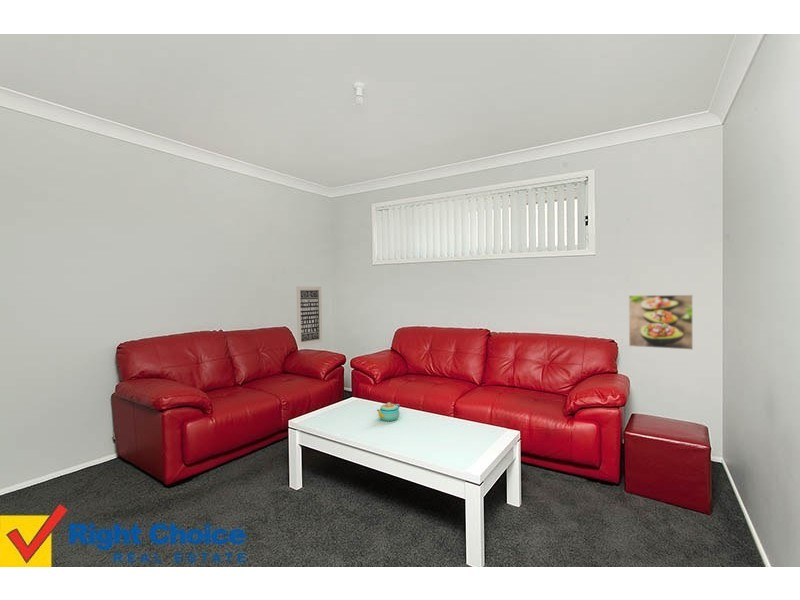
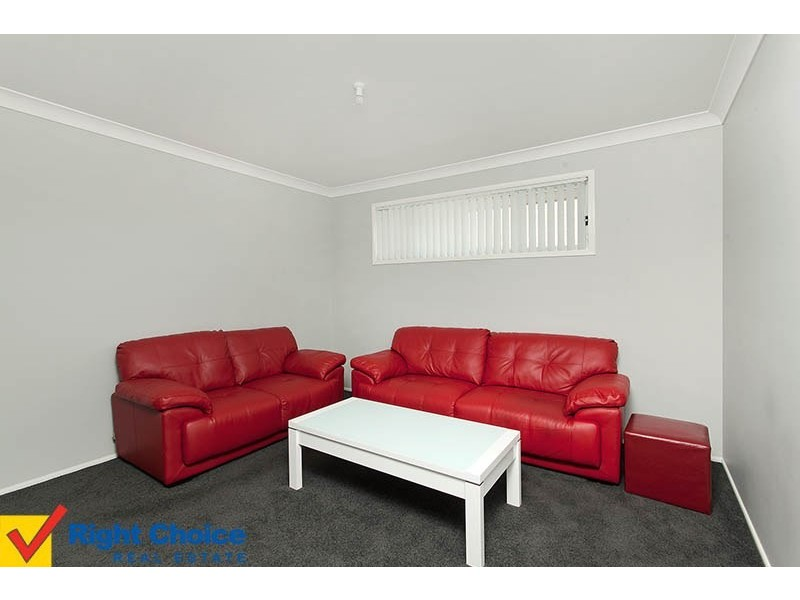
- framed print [628,294,694,351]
- teapot [376,401,401,422]
- wall art [296,286,323,347]
